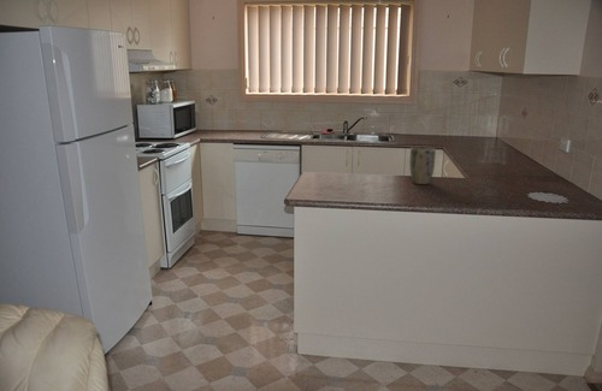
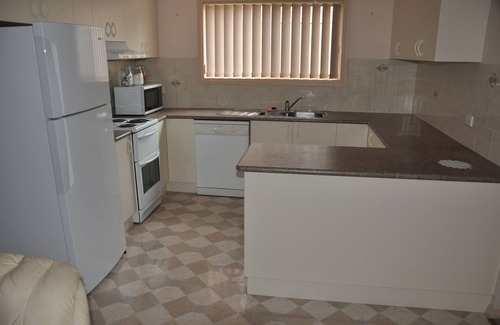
- plant pot [408,146,437,185]
